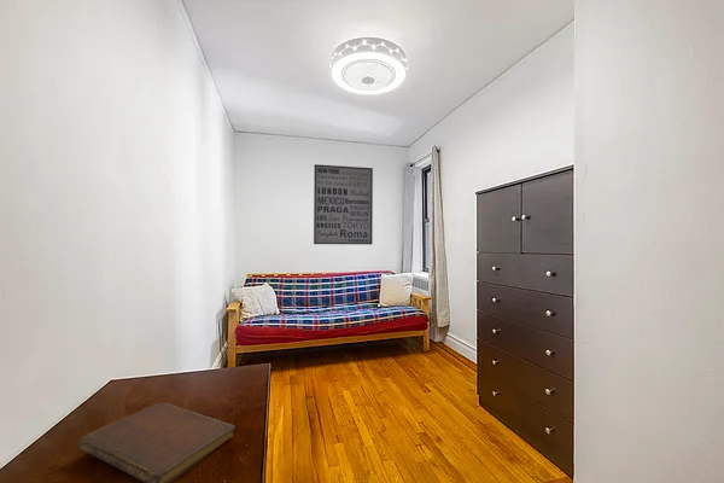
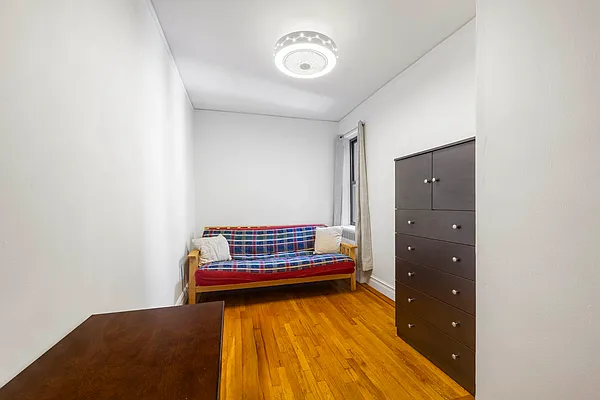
- notebook [77,401,237,483]
- wall art [313,163,374,245]
